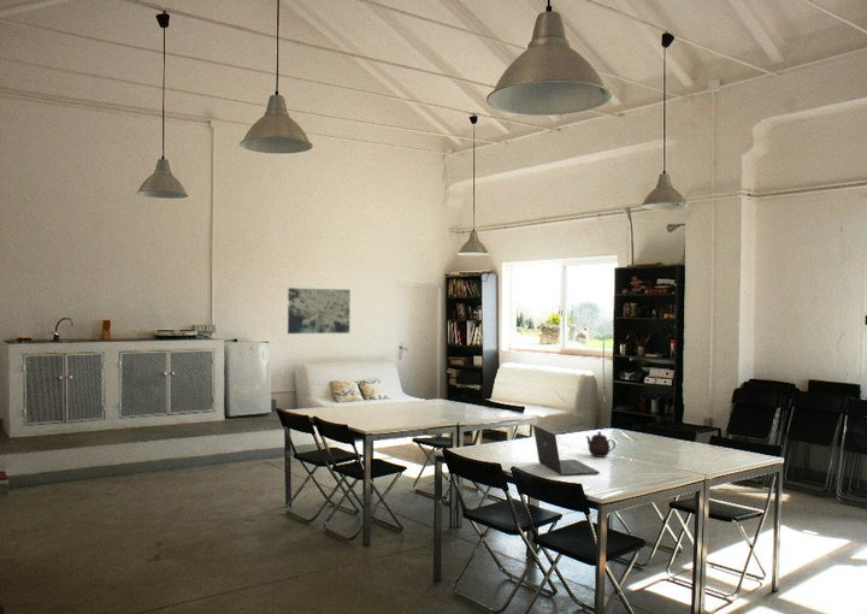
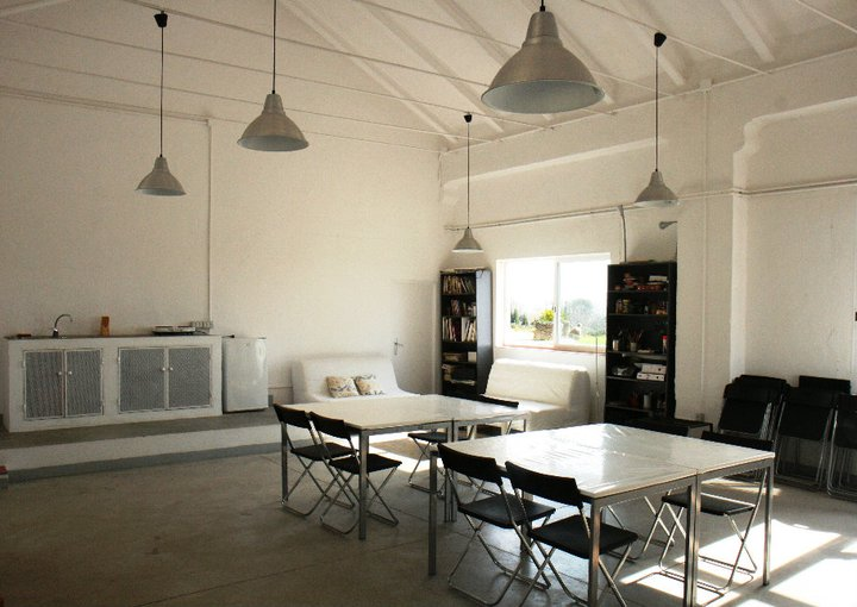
- wall art [287,287,352,335]
- laptop [532,424,601,477]
- teapot [585,430,617,459]
